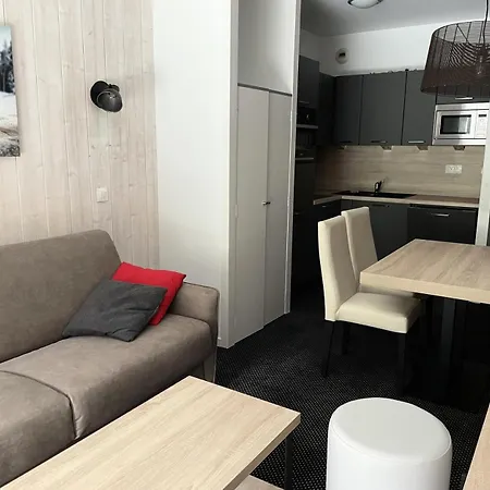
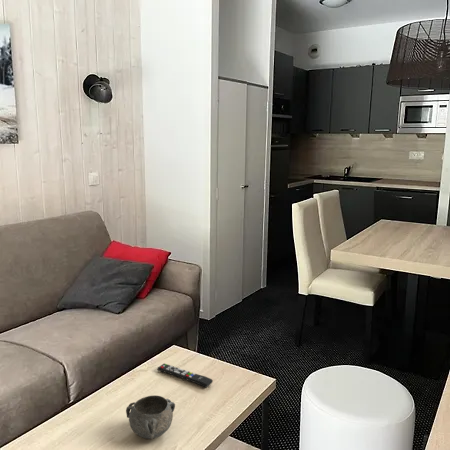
+ decorative bowl [125,394,176,440]
+ remote control [156,362,214,389]
